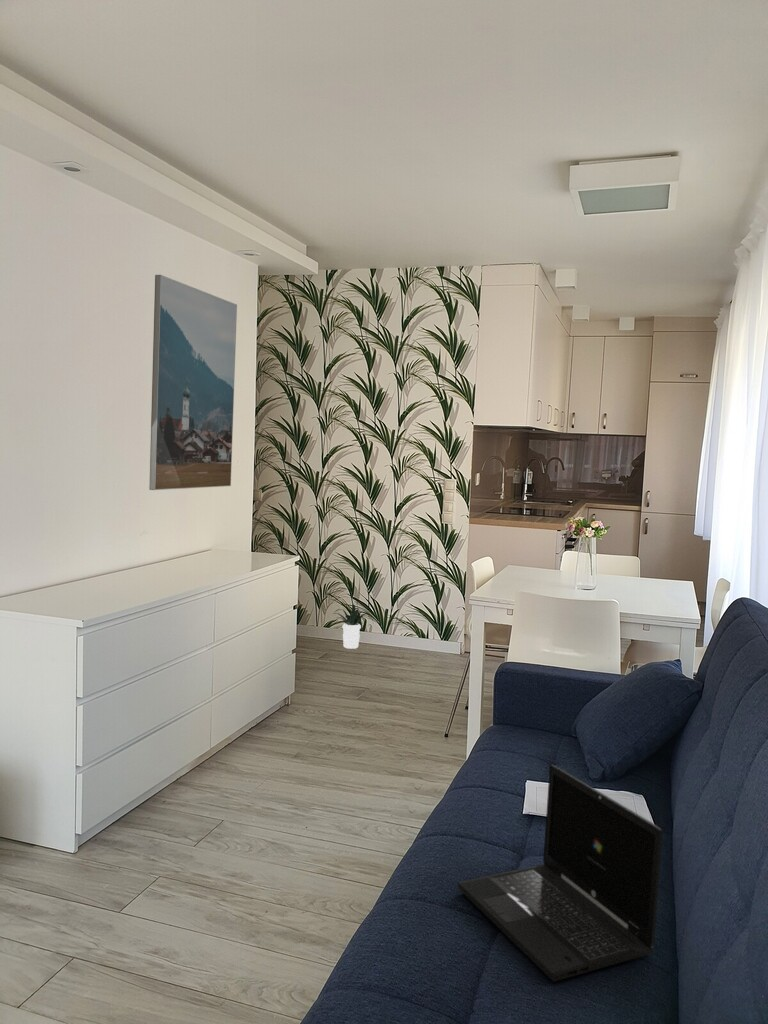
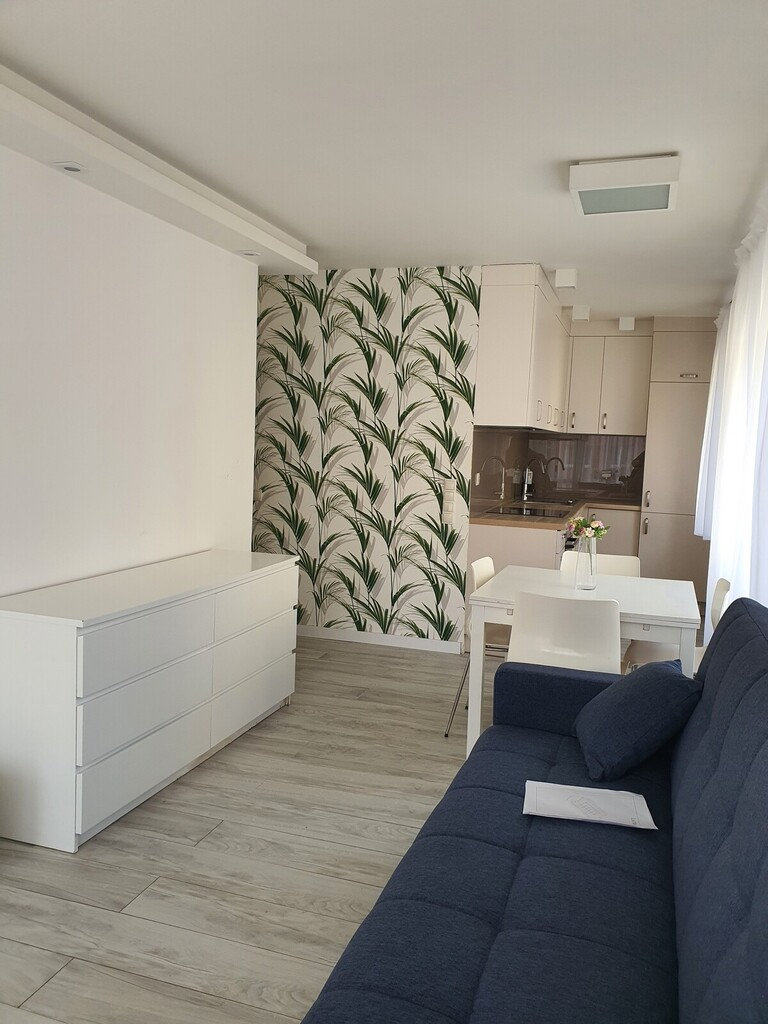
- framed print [148,274,238,491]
- laptop [457,764,664,983]
- potted plant [332,603,375,650]
